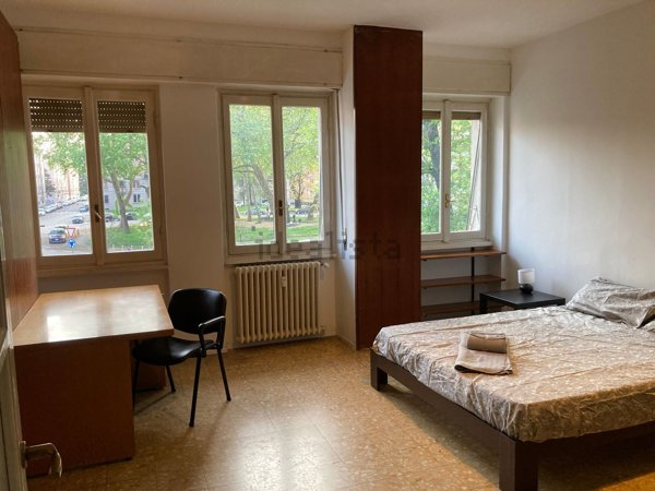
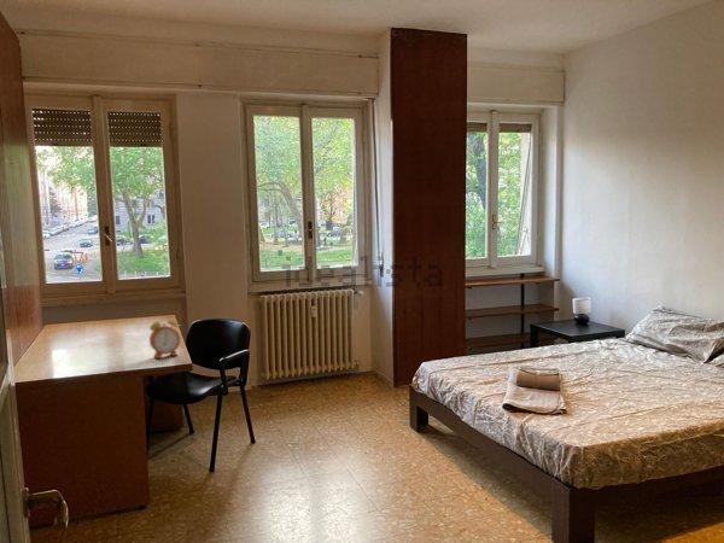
+ alarm clock [148,314,181,360]
